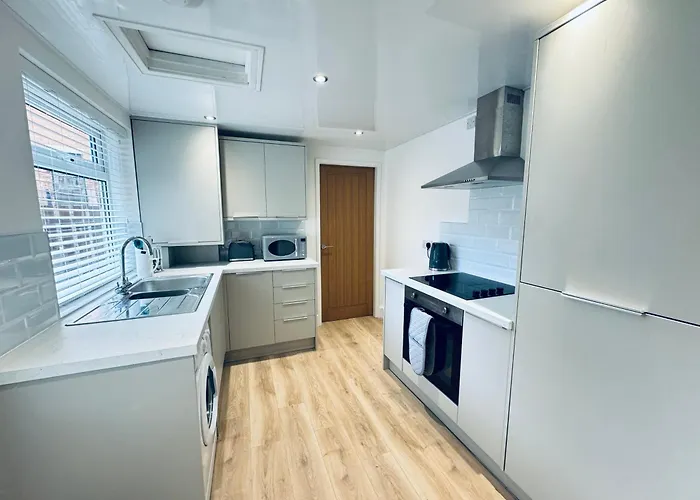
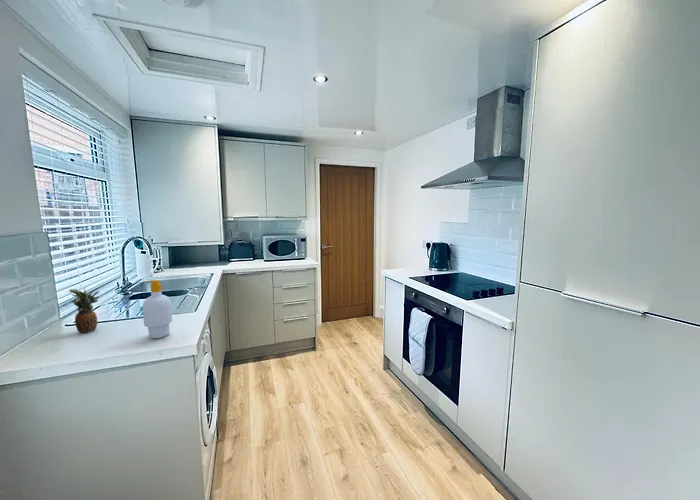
+ soap bottle [142,279,173,339]
+ fruit [67,286,101,334]
